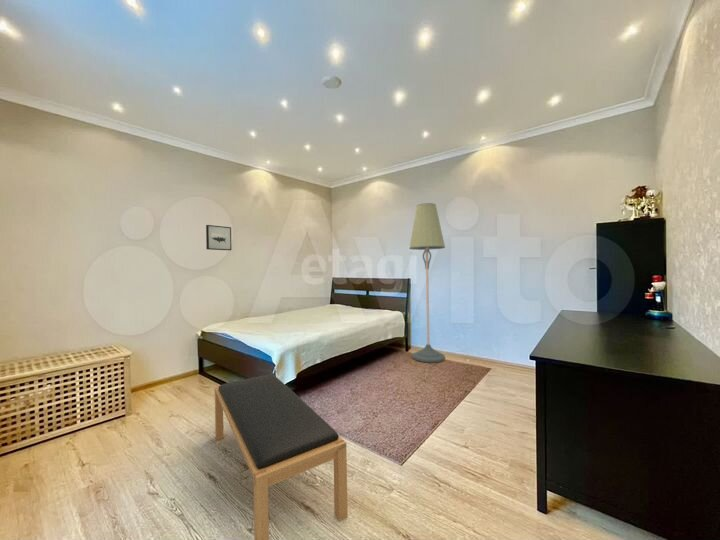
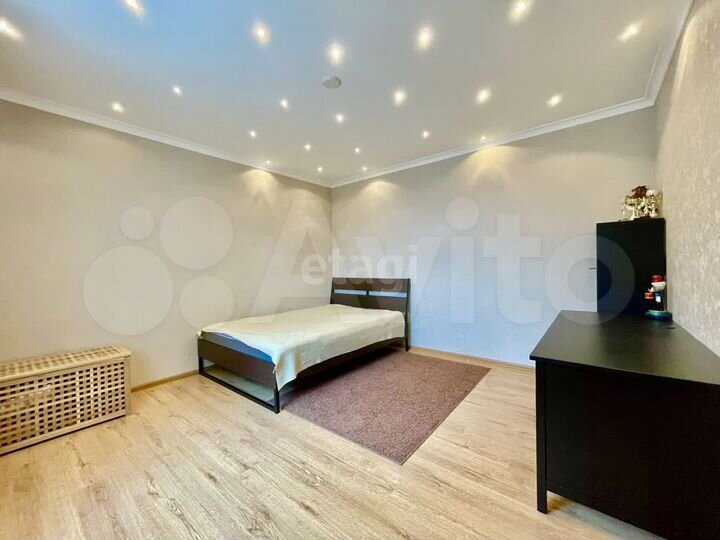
- wall art [205,224,232,251]
- floor lamp [408,202,446,363]
- bench [214,373,349,540]
